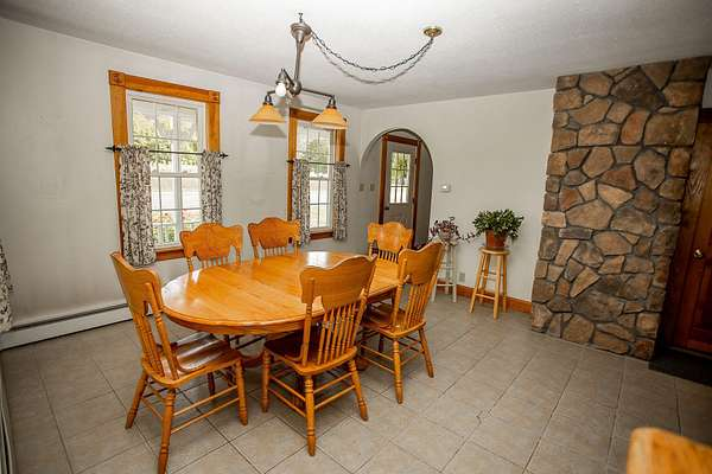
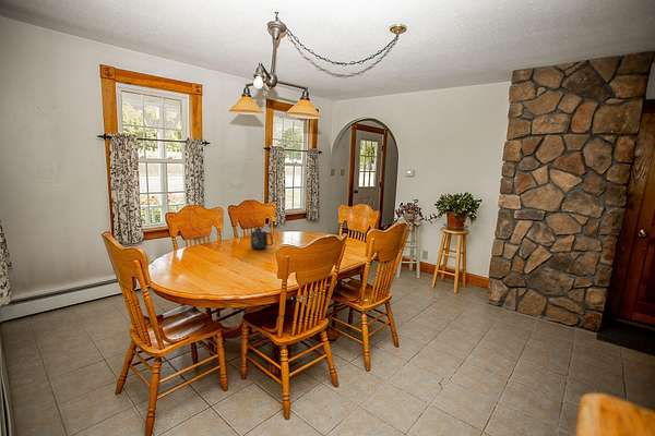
+ mug [249,227,274,250]
